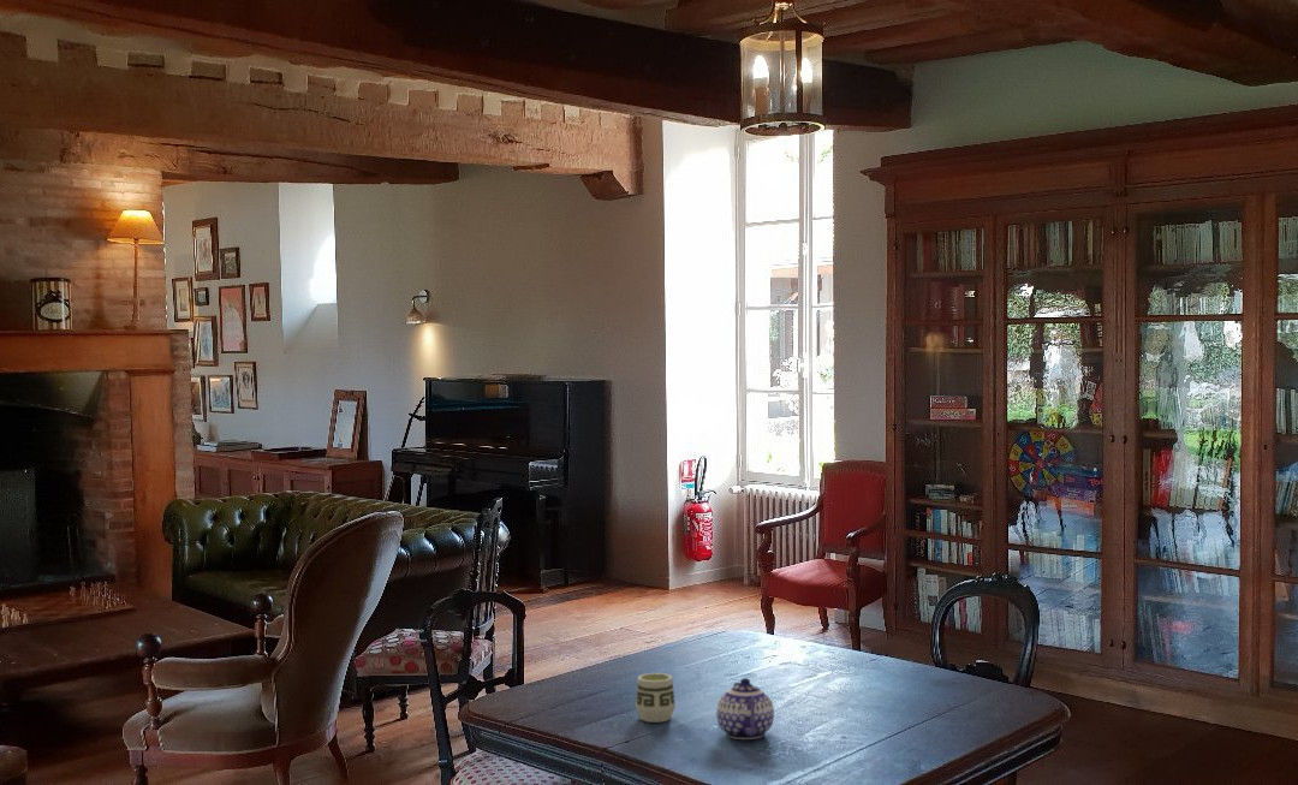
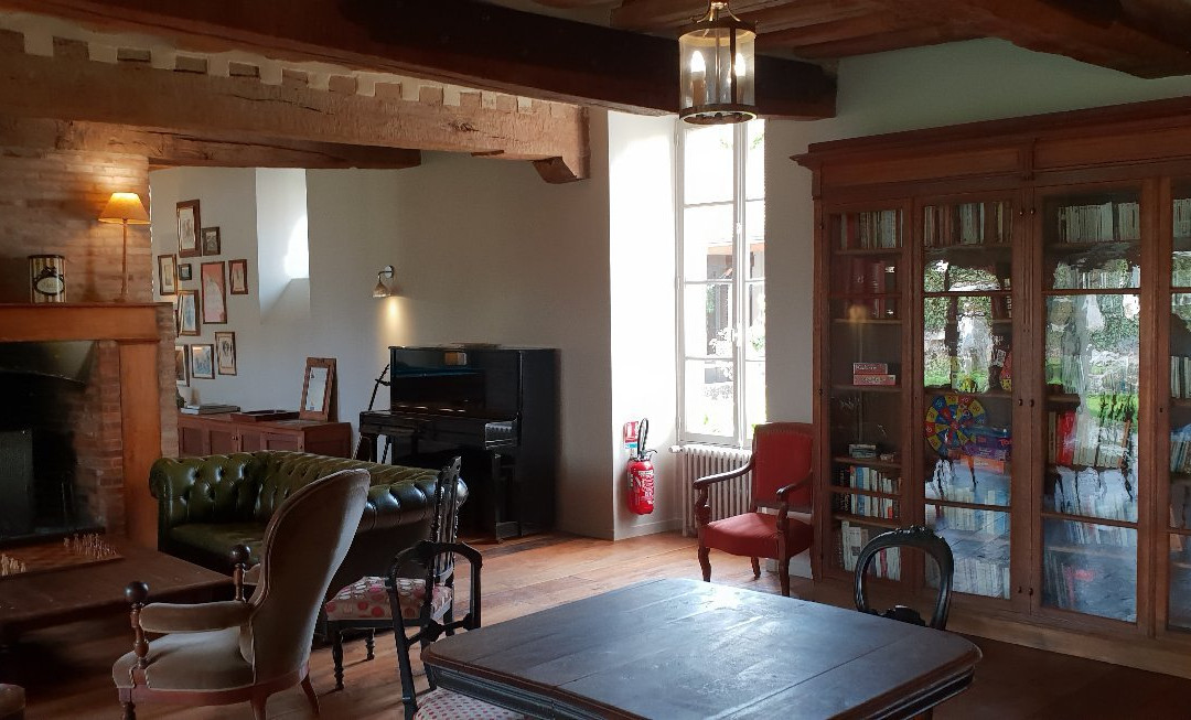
- teapot [715,677,775,741]
- cup [635,672,677,724]
